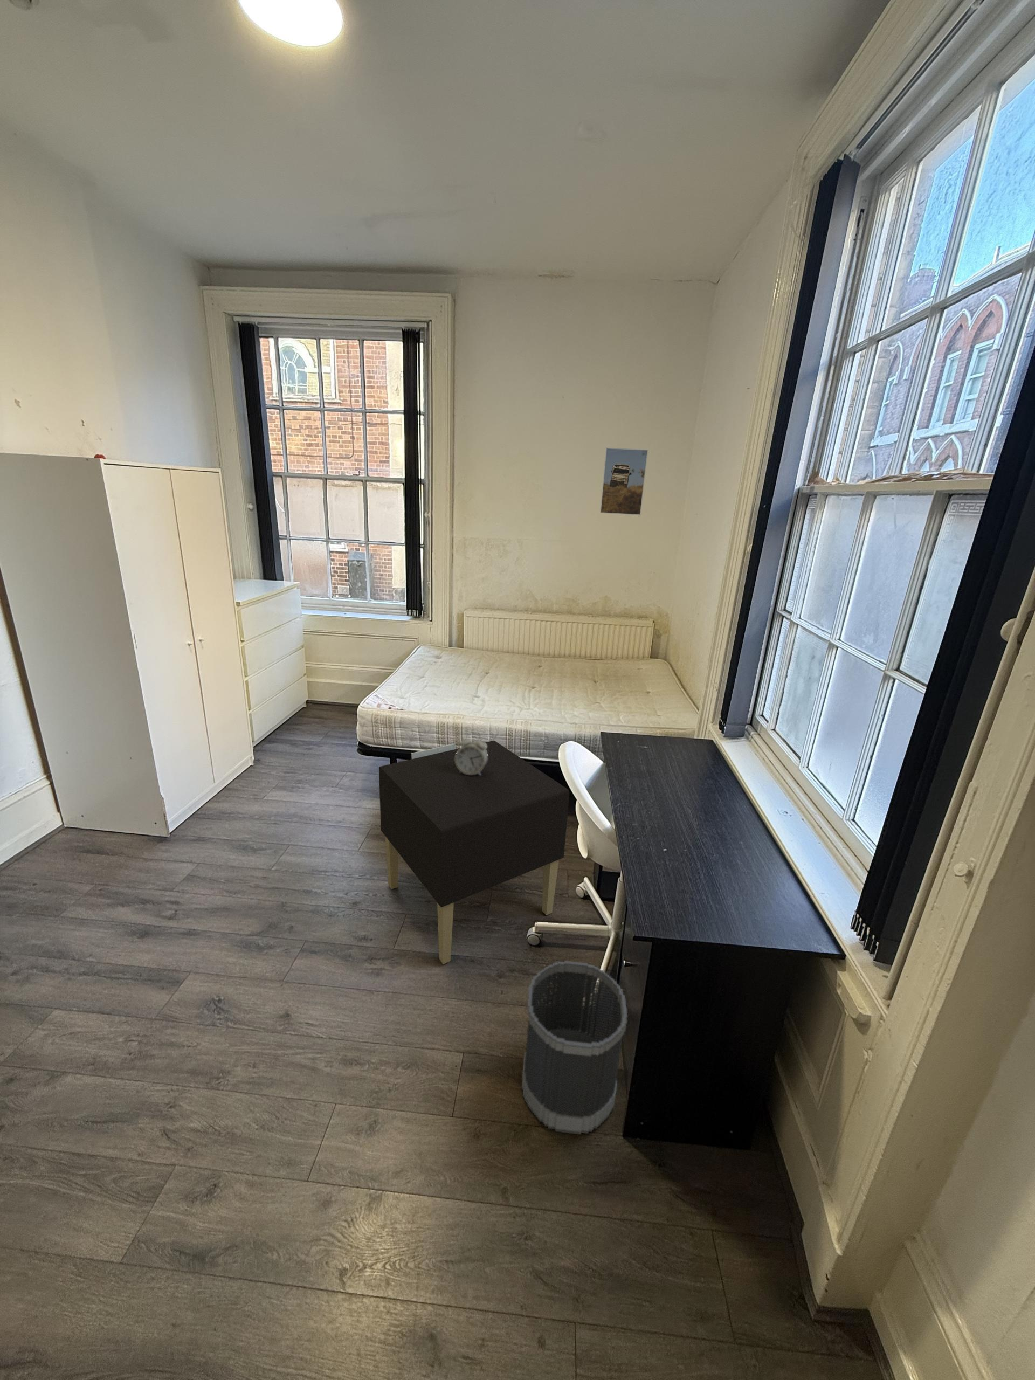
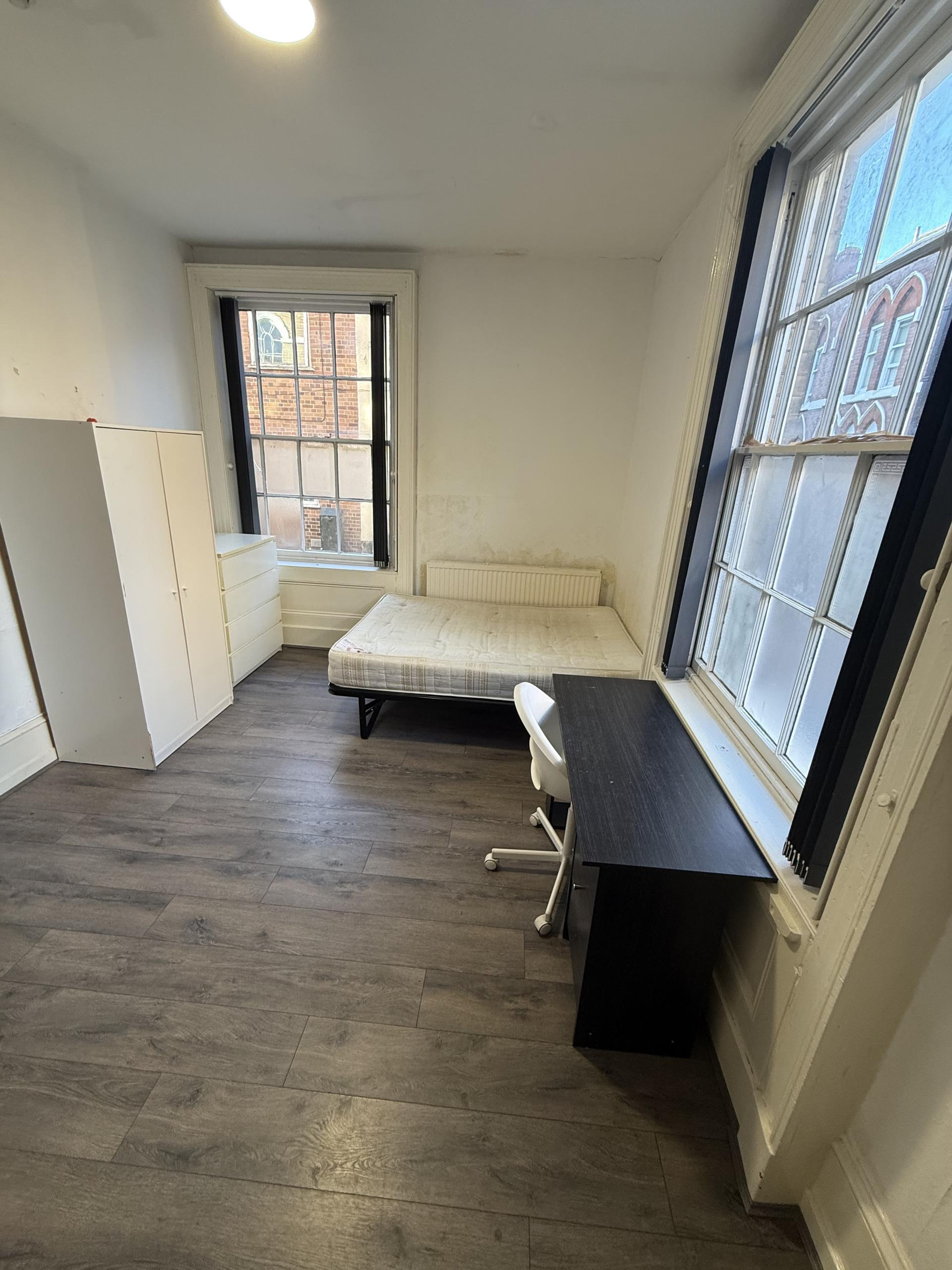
- nightstand [378,740,570,965]
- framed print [599,448,648,516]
- wastebasket [521,961,628,1136]
- alarm clock [454,733,488,776]
